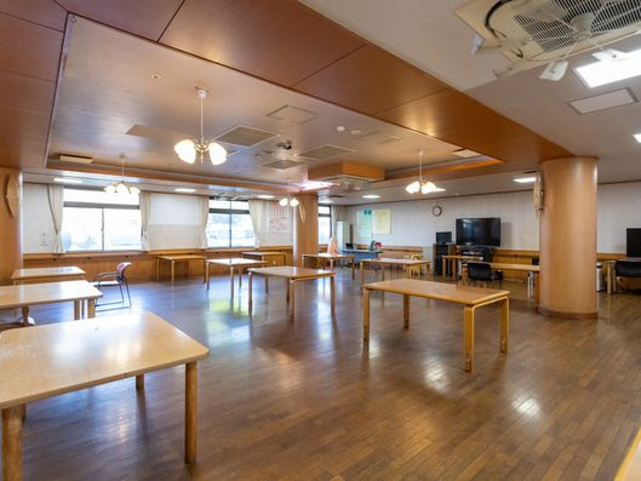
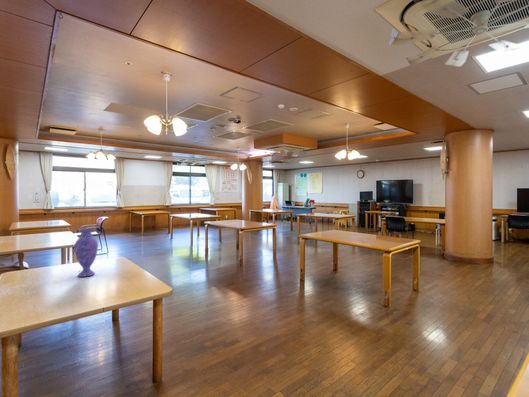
+ vase [73,227,99,278]
